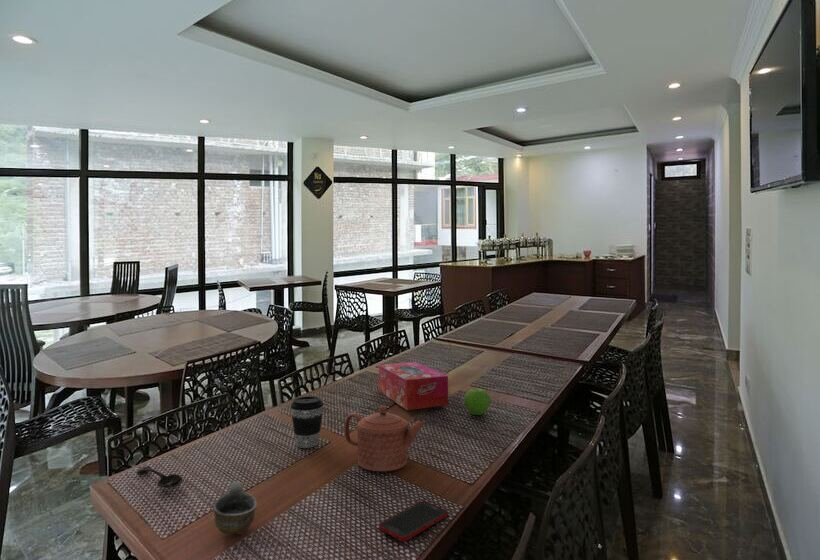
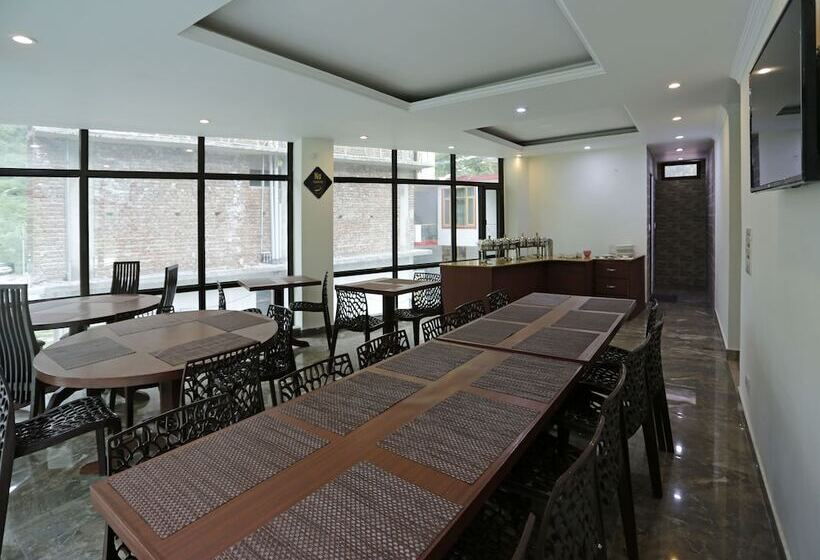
- fruit [464,388,491,416]
- coffee cup [290,395,324,449]
- teapot [344,404,426,472]
- cup [212,481,258,535]
- tissue box [378,361,449,411]
- spoon [136,465,184,489]
- cell phone [378,500,449,543]
